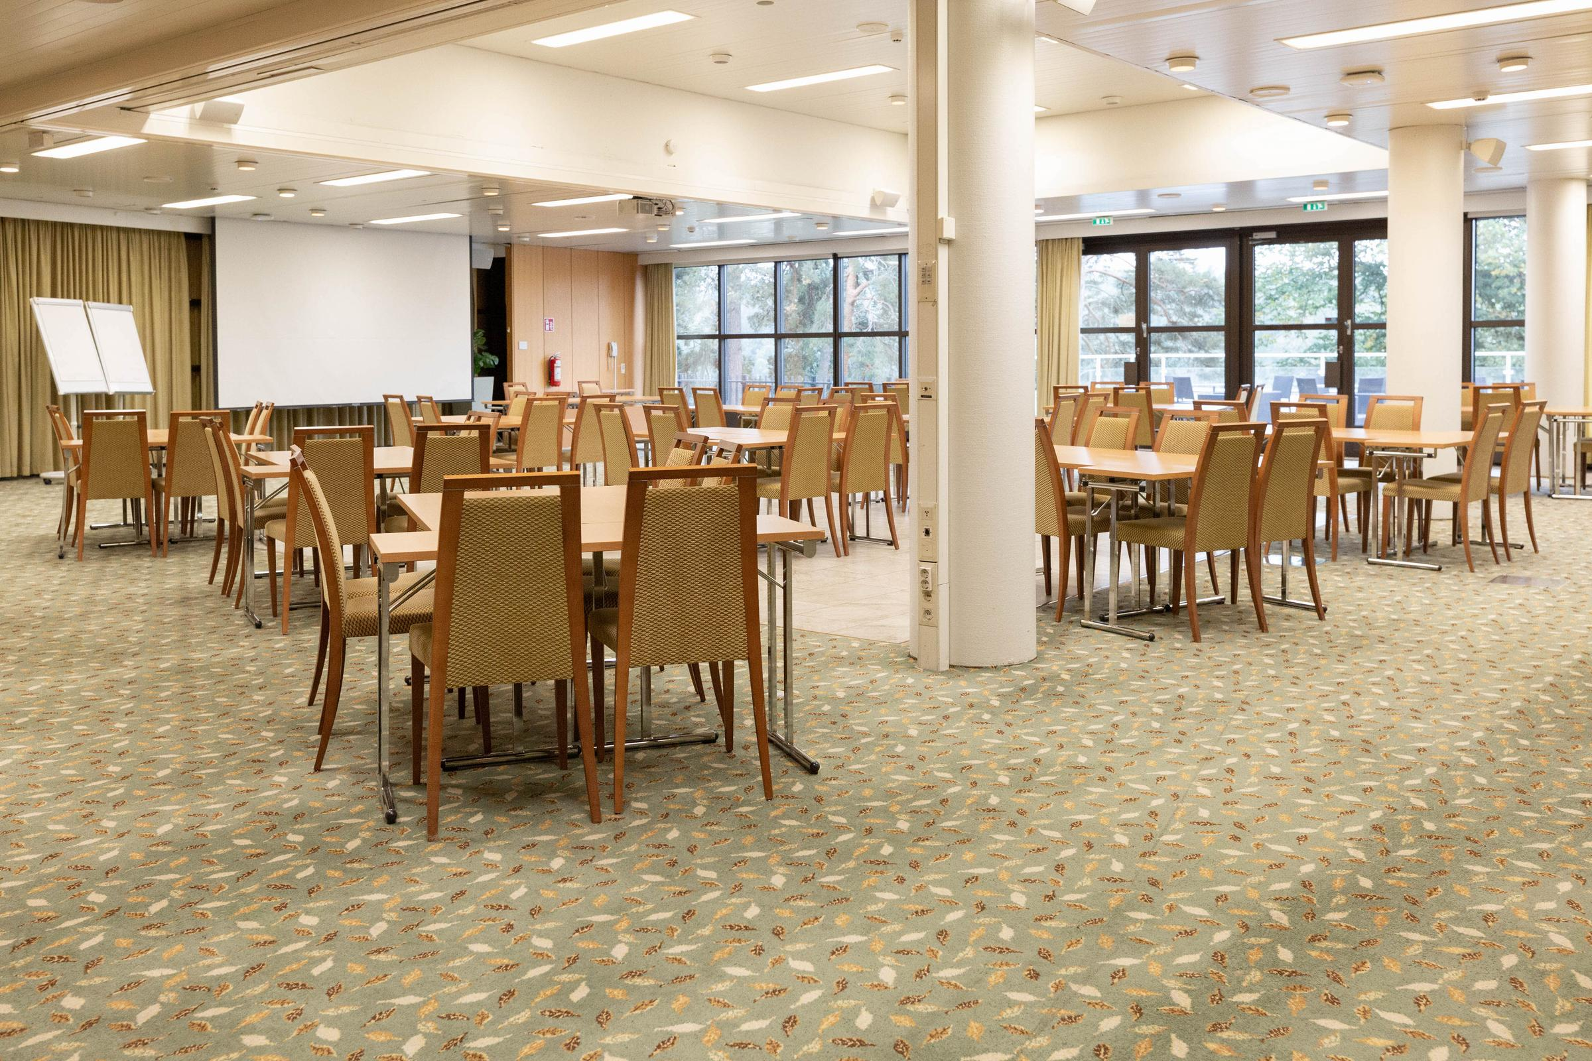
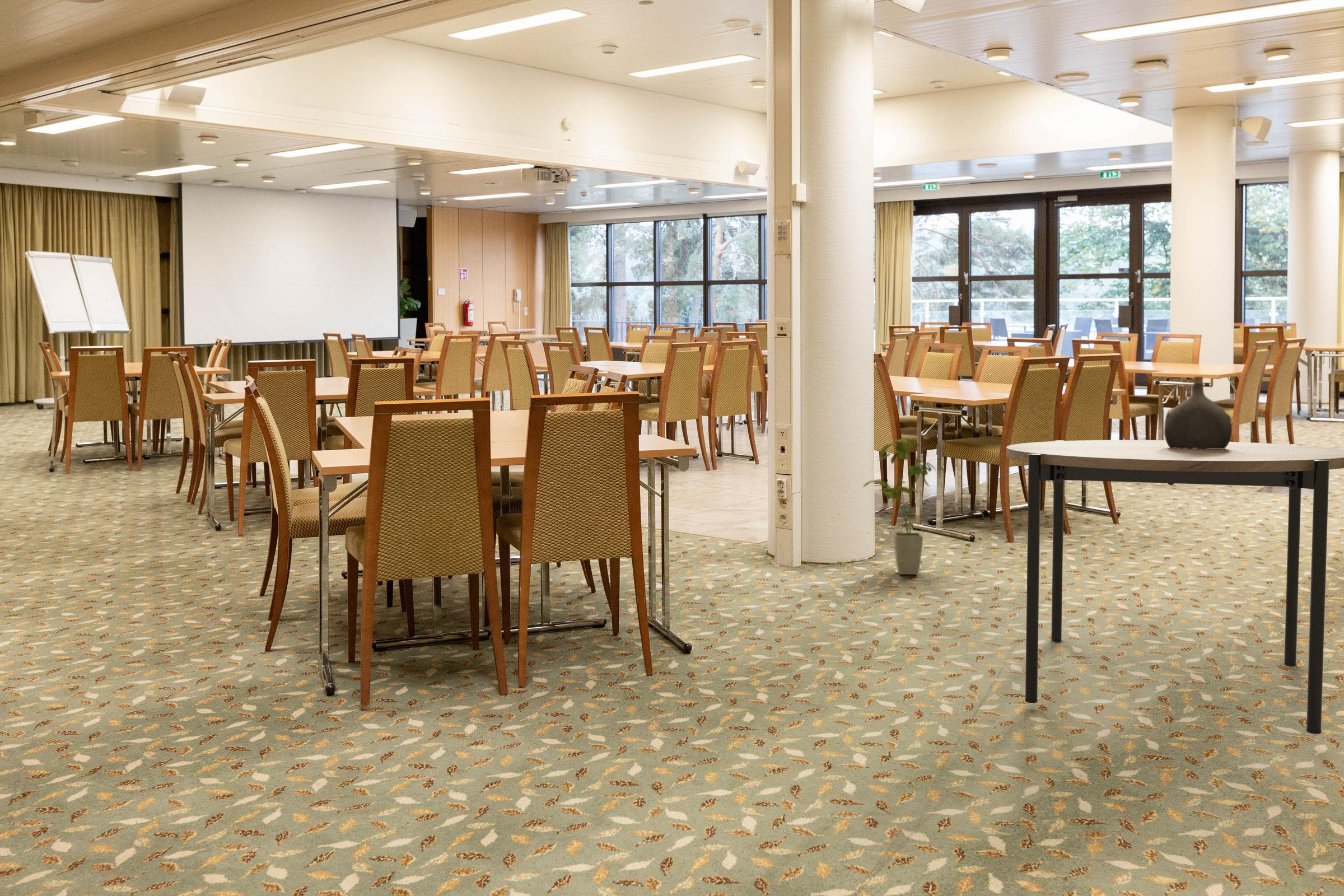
+ dining table [1006,440,1344,735]
+ house plant [862,439,937,575]
+ water jug [1164,376,1233,449]
